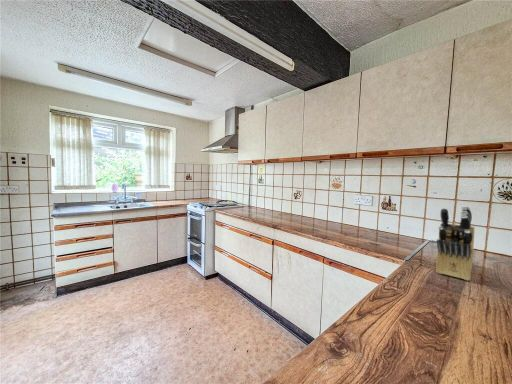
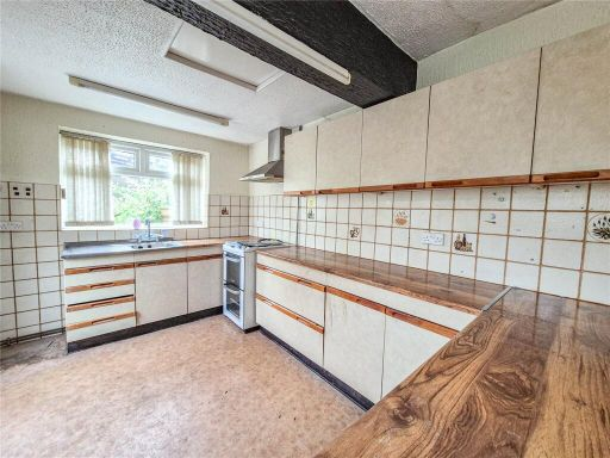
- knife block [435,205,476,281]
